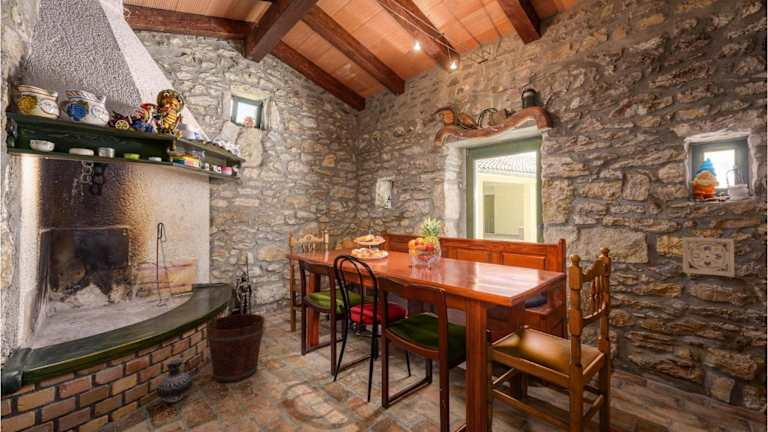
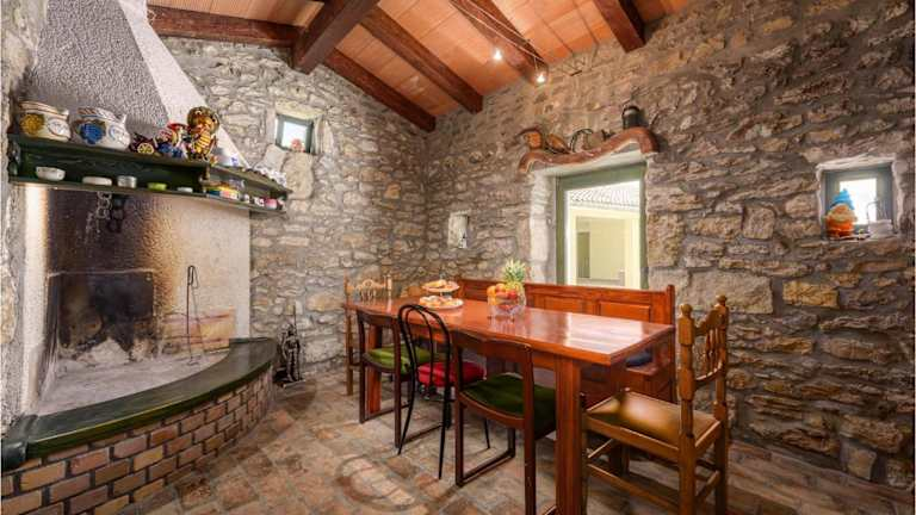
- ceramic jug [155,356,194,403]
- wall ornament [681,236,736,278]
- bucket [205,313,265,383]
